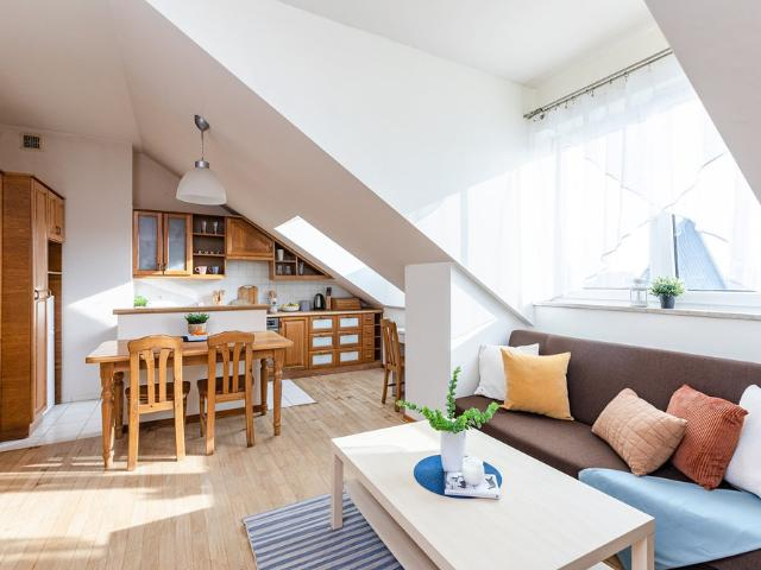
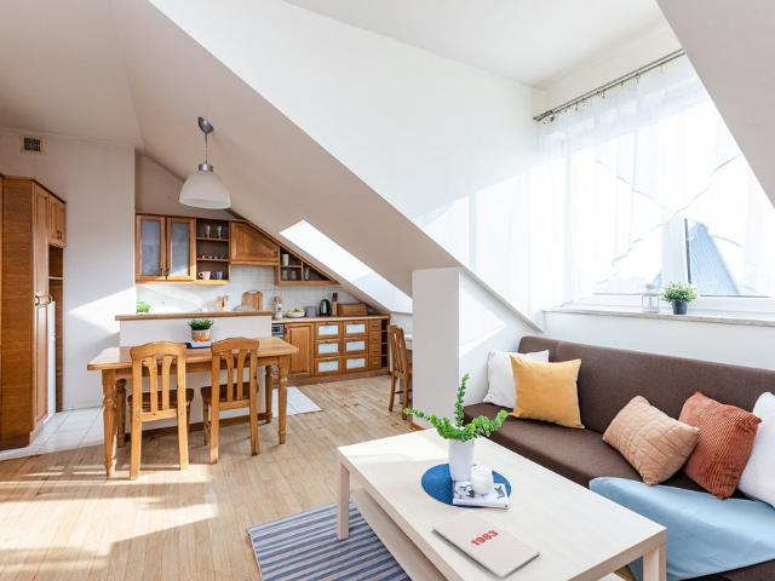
+ magazine [432,508,541,580]
